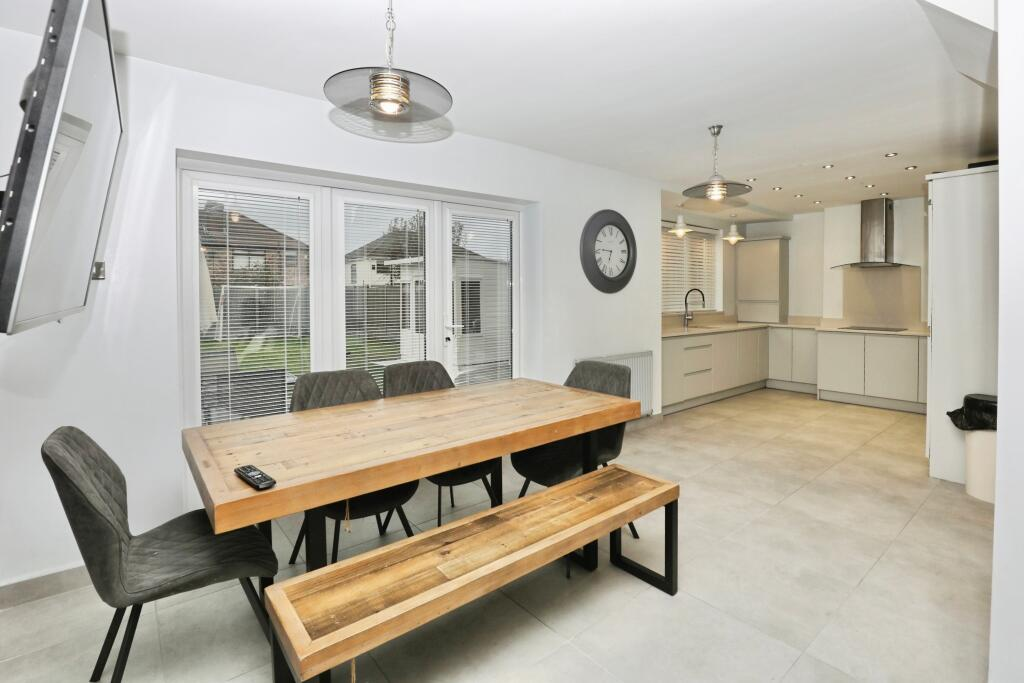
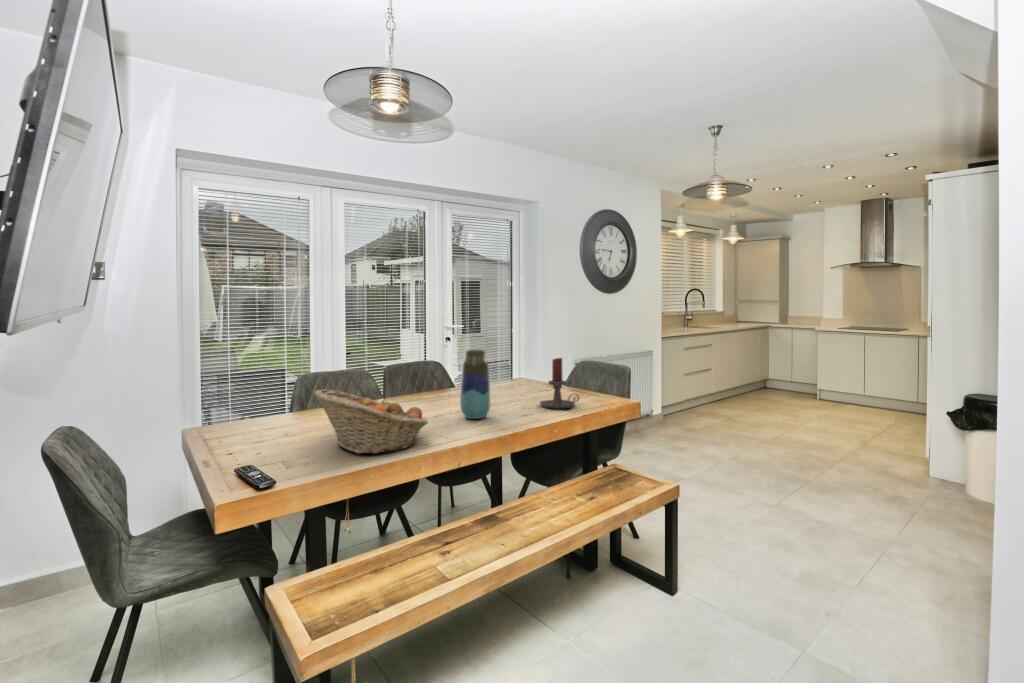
+ fruit basket [313,388,429,455]
+ vase [459,349,491,420]
+ candle holder [539,357,580,410]
